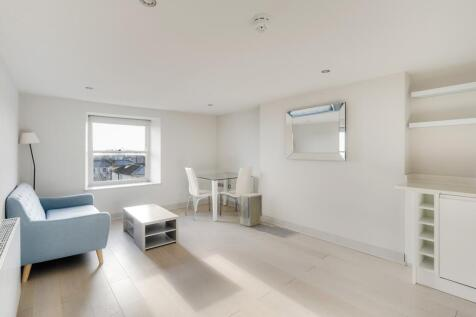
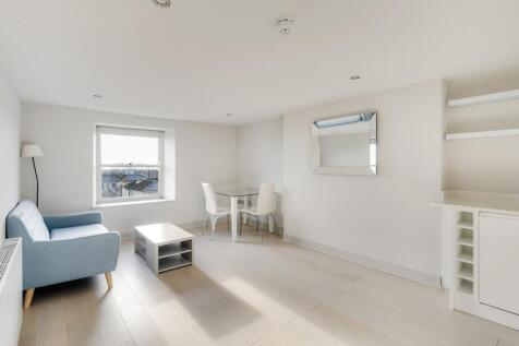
- air purifier [239,192,263,228]
